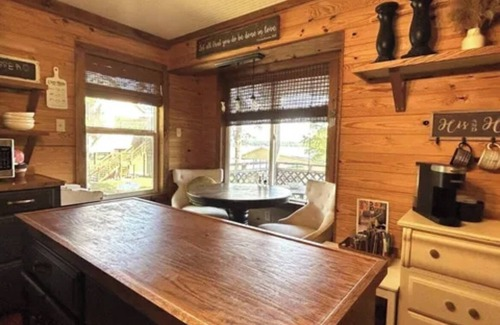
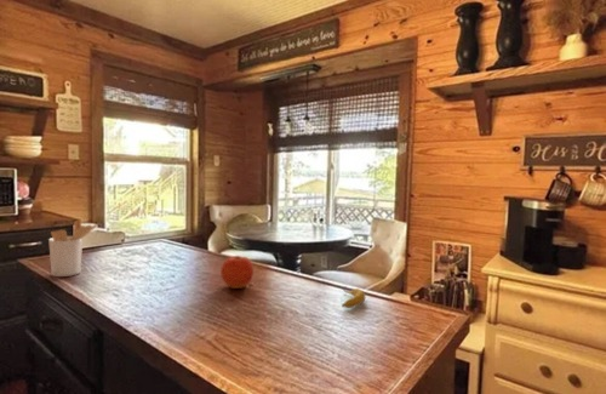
+ fruit [219,255,255,290]
+ utensil holder [47,218,99,278]
+ banana [341,286,367,309]
